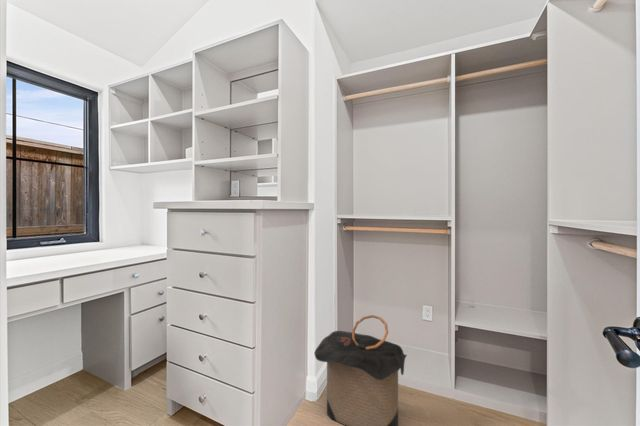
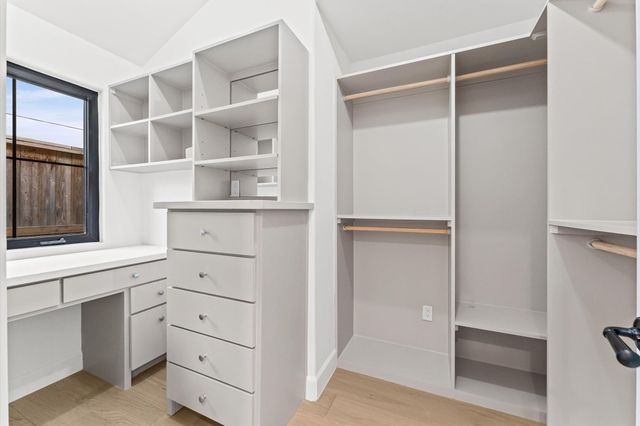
- laundry hamper [313,314,408,426]
